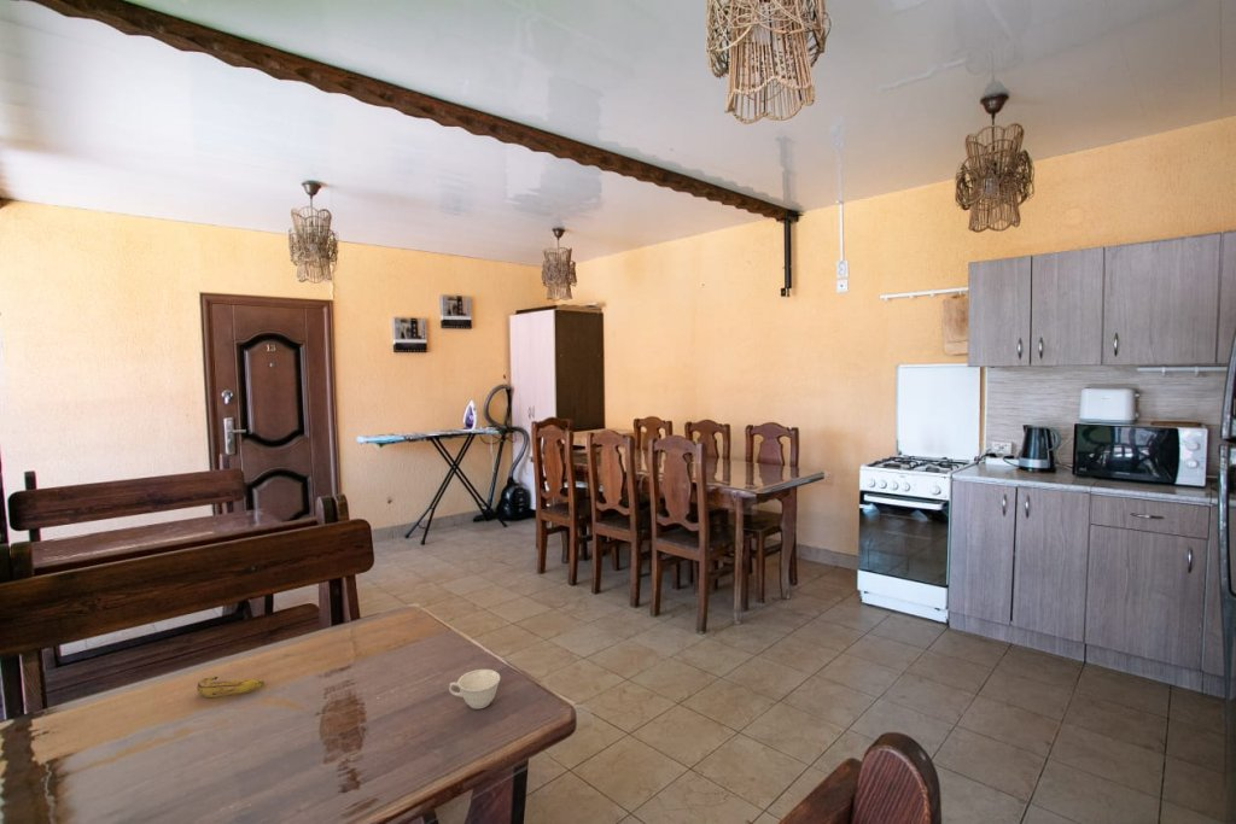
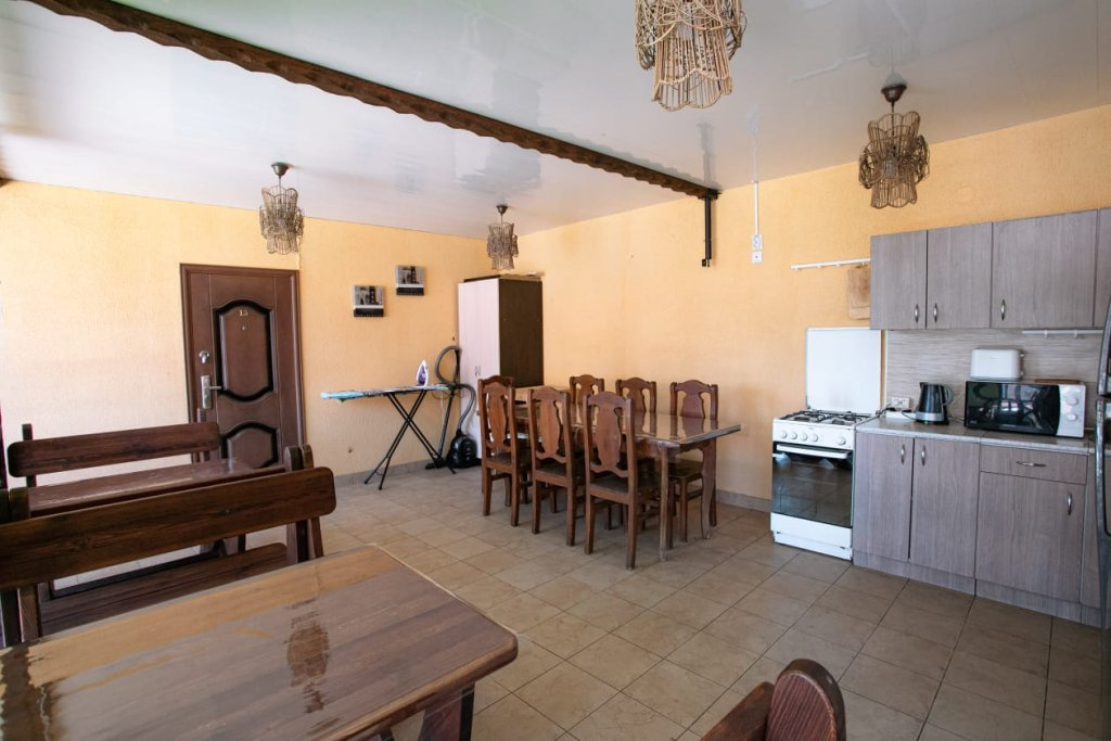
- banana [196,676,266,699]
- teacup [448,668,501,711]
